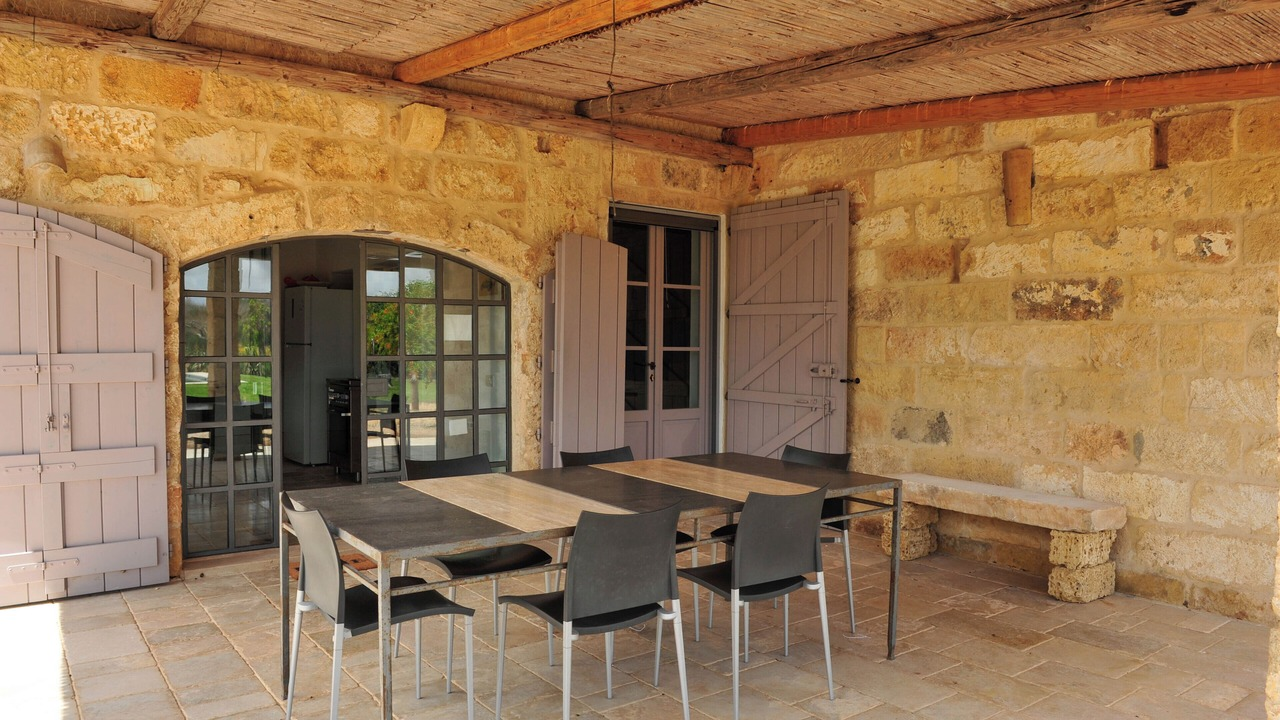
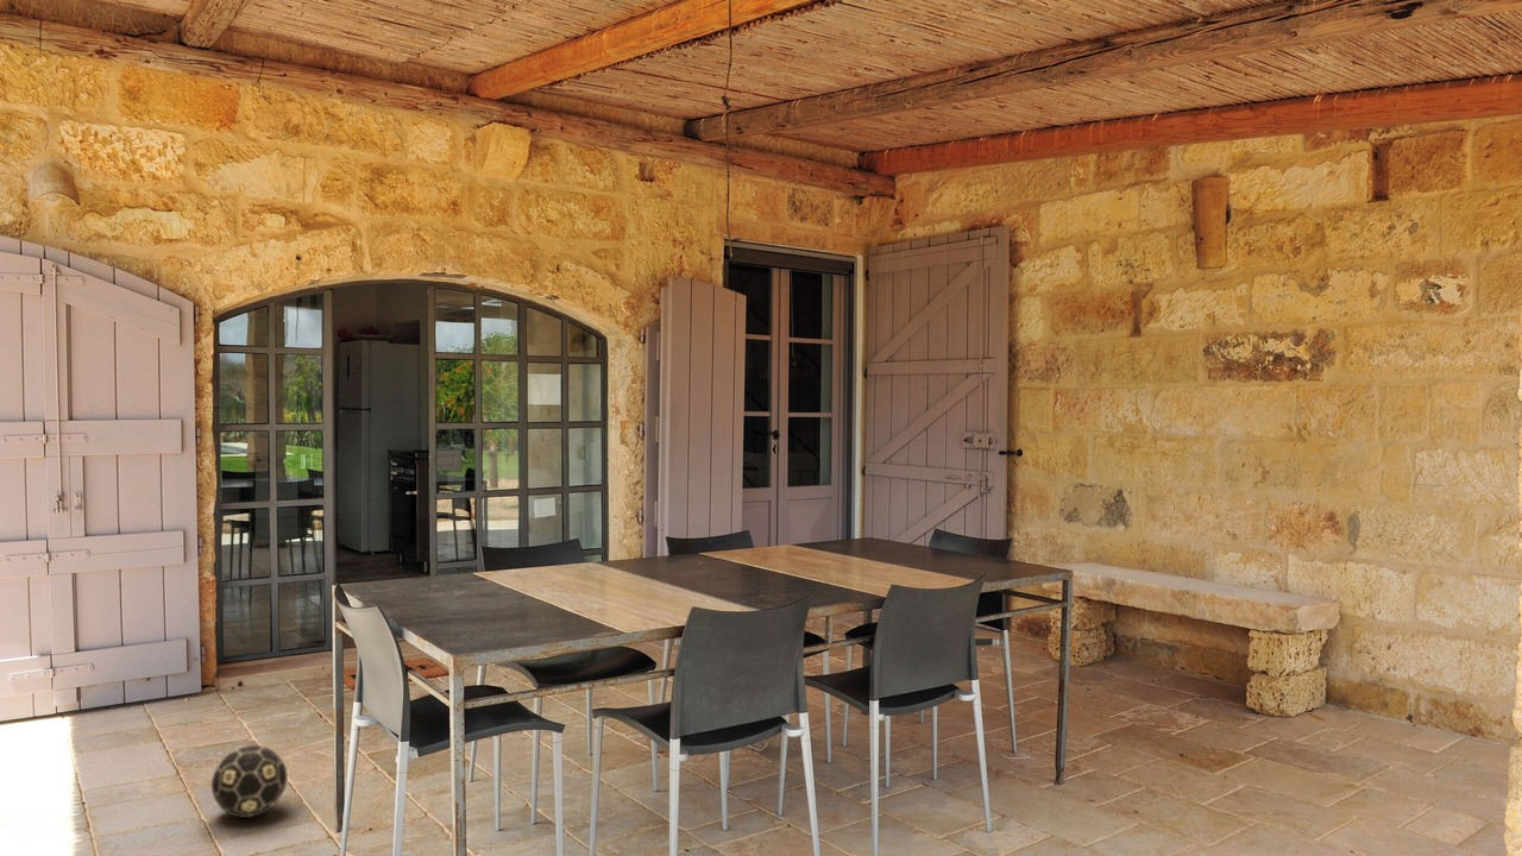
+ decorative ball [210,744,289,819]
